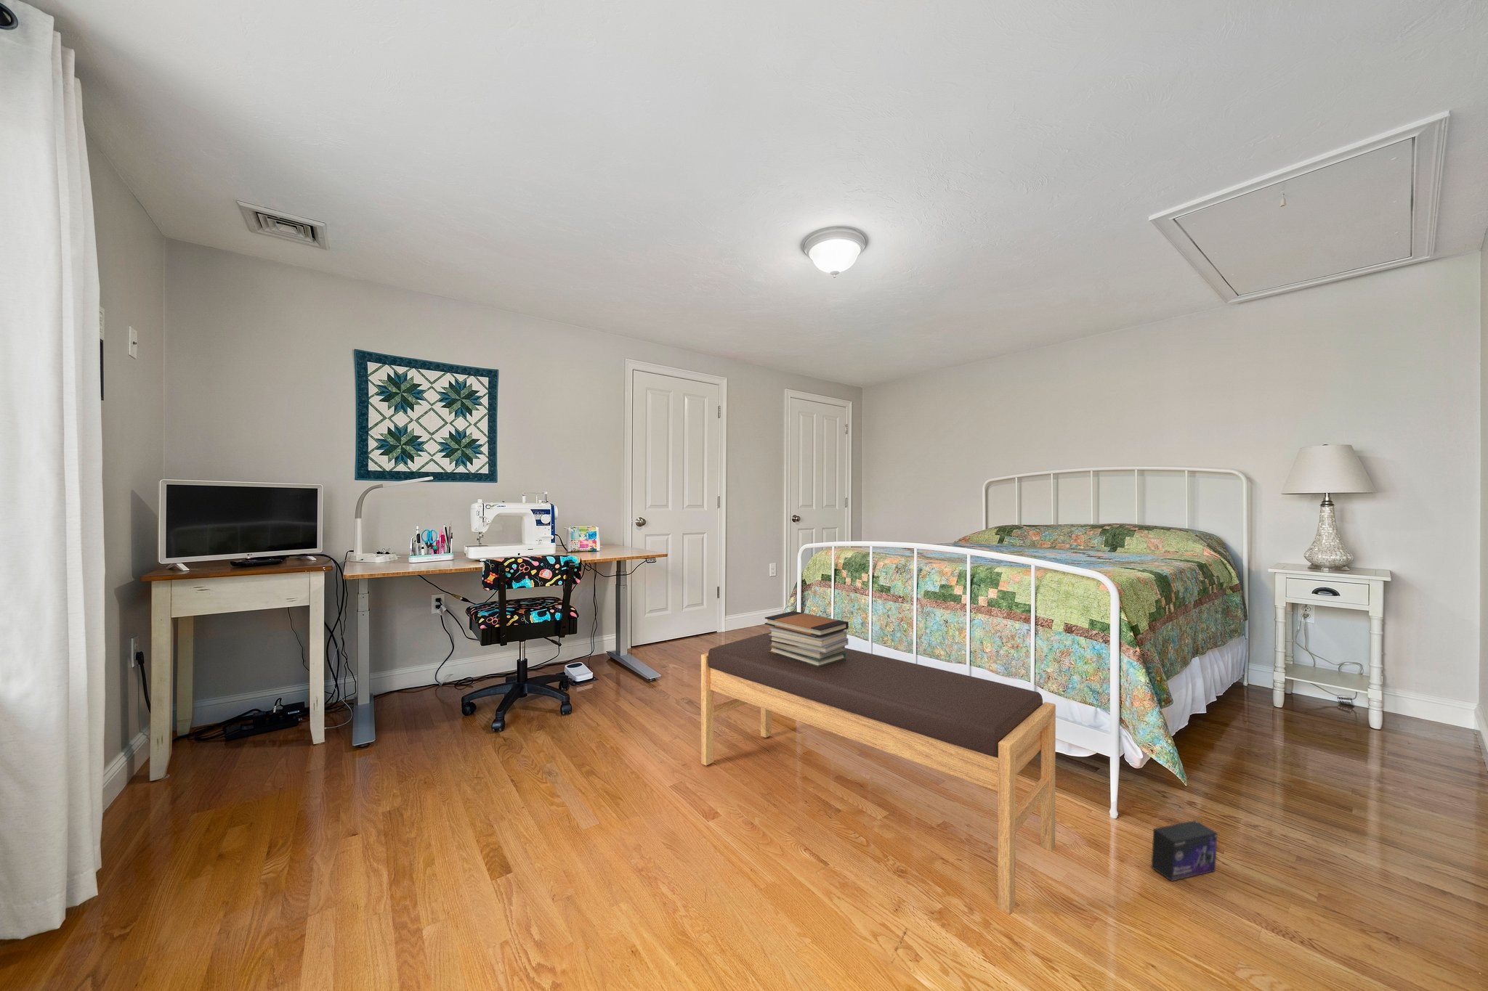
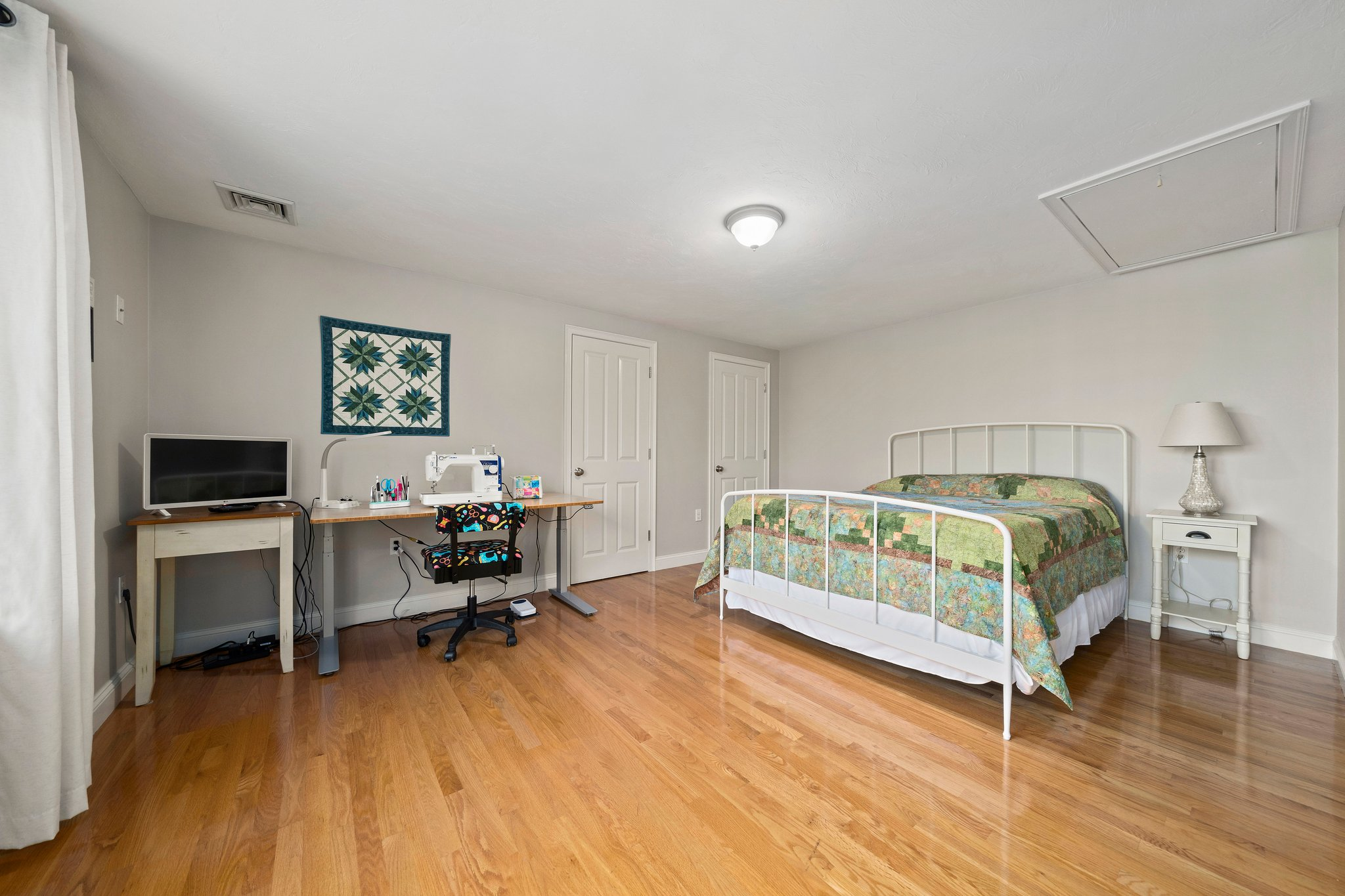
- box [1151,820,1218,883]
- book stack [764,611,850,667]
- bench [700,632,1057,915]
